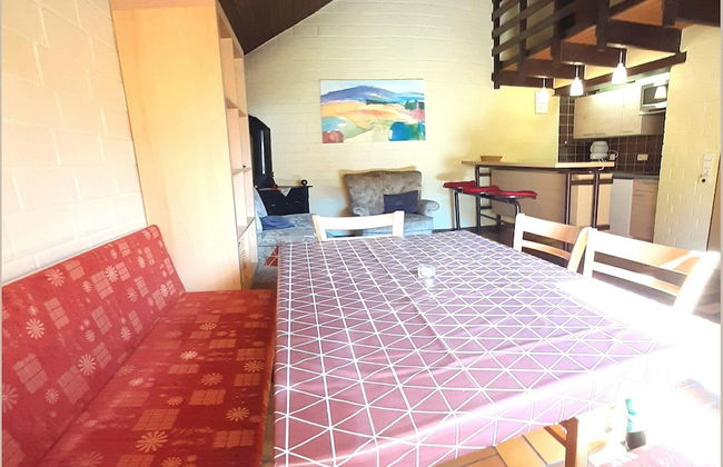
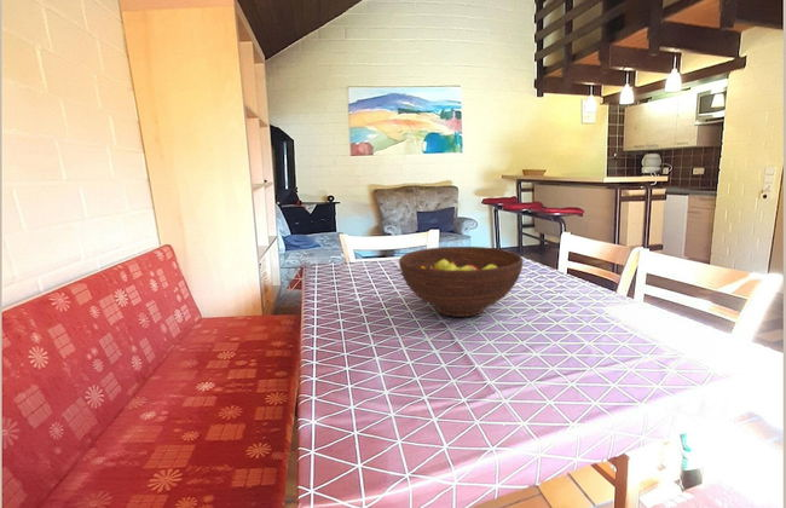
+ fruit bowl [398,246,524,318]
